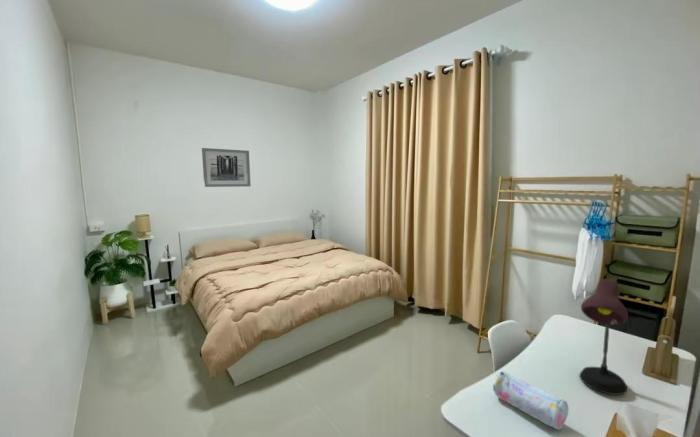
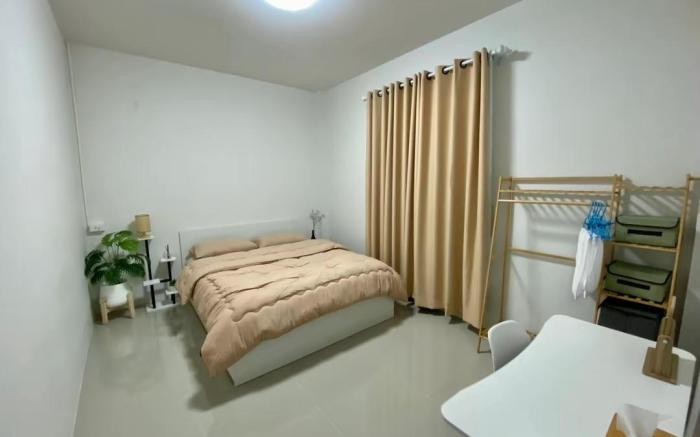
- wall art [201,147,252,188]
- pencil case [492,370,569,431]
- desk lamp [578,278,629,396]
